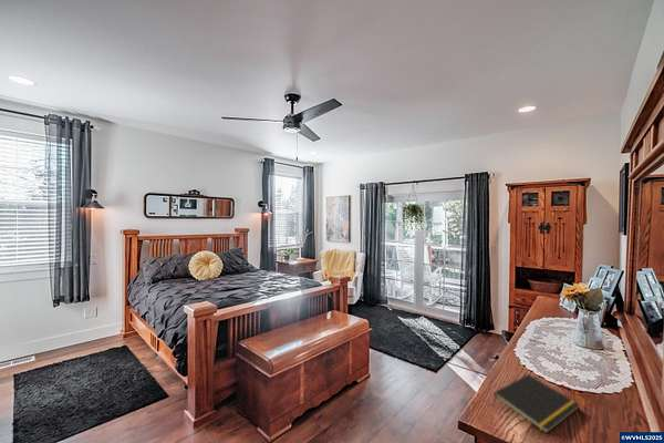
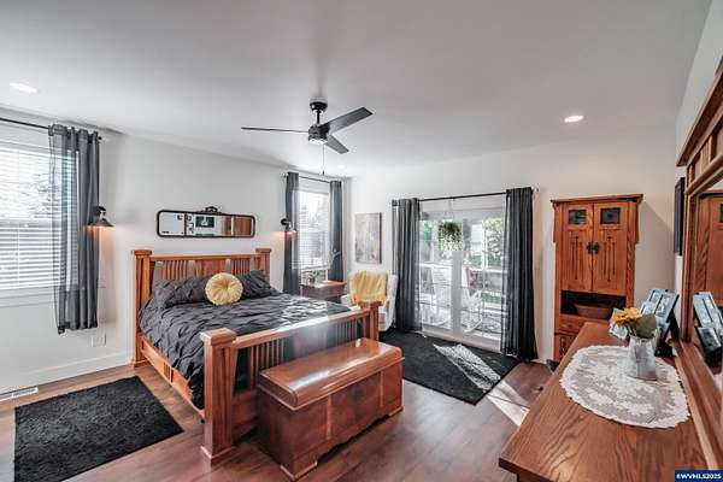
- notepad [491,373,581,434]
